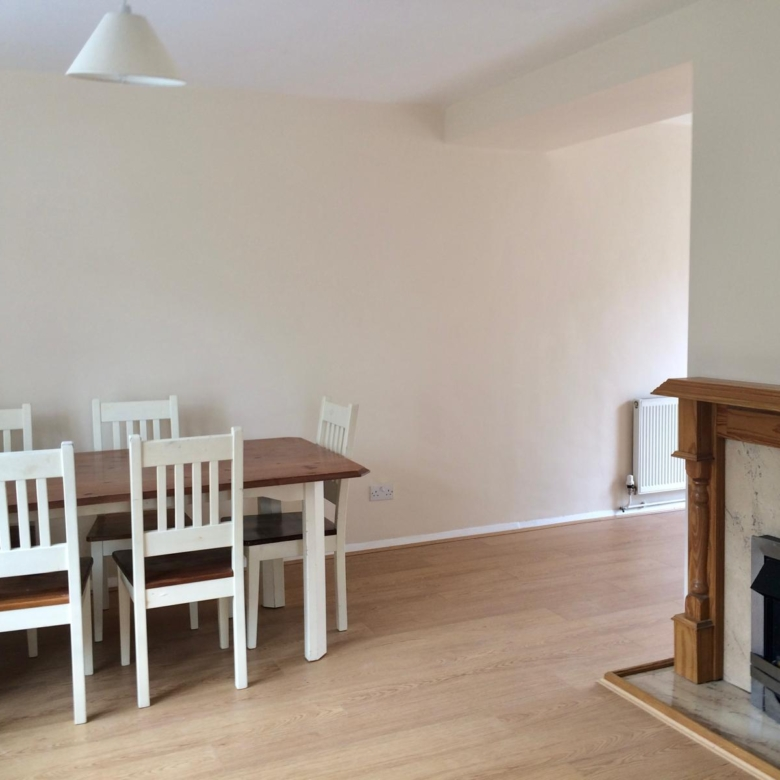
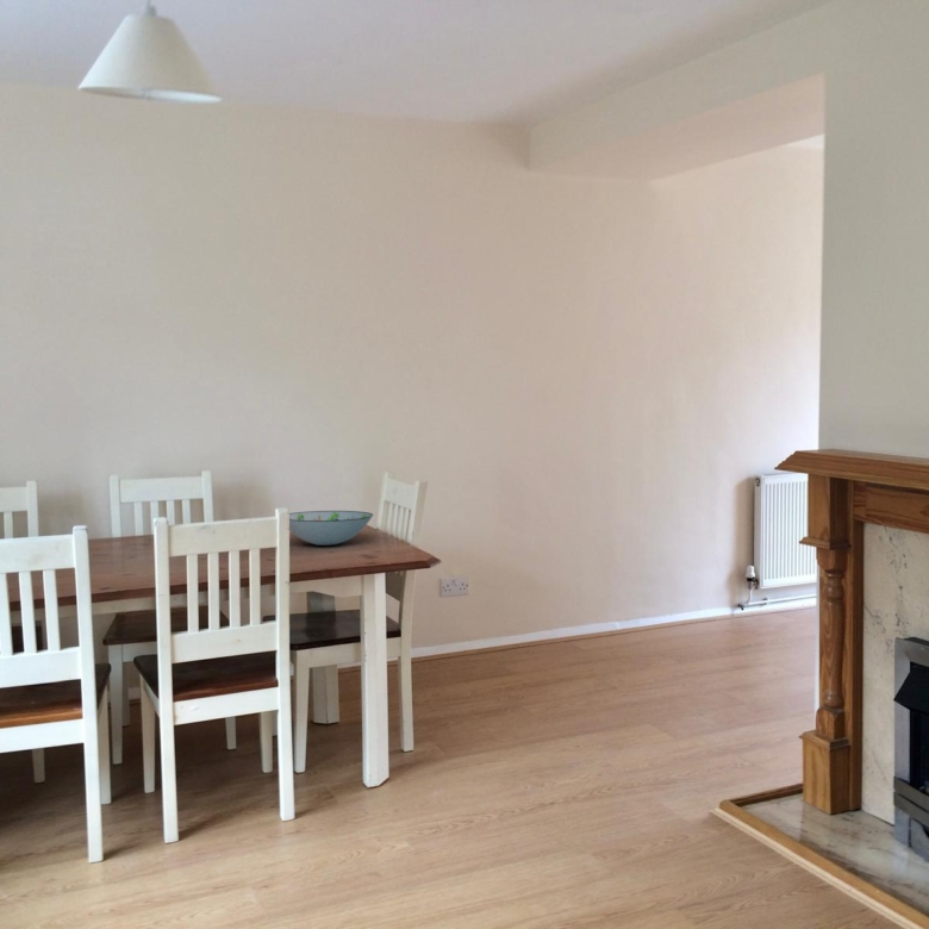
+ decorative bowl [288,510,374,547]
